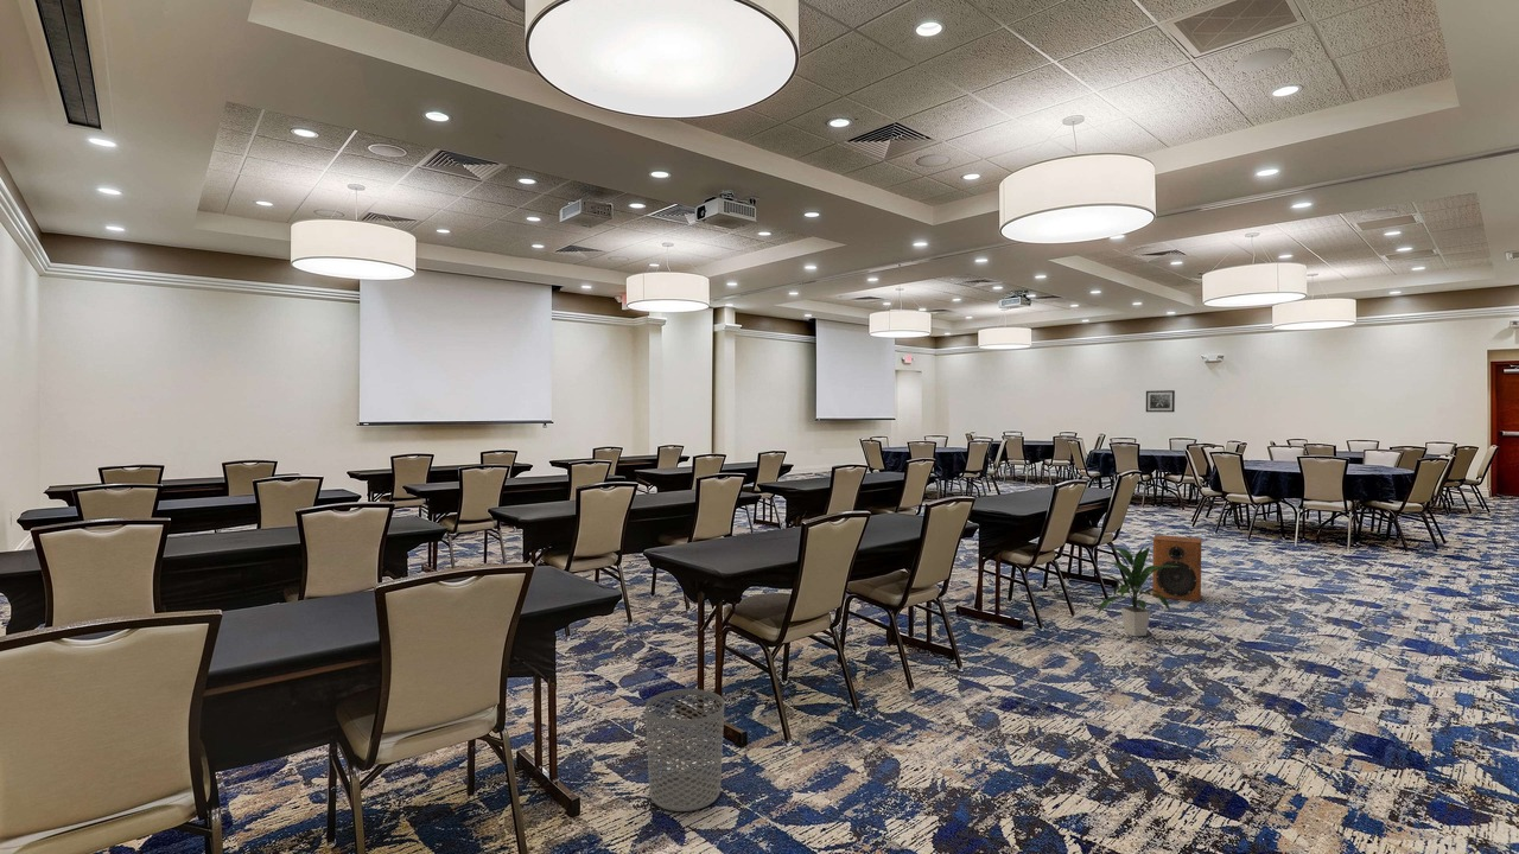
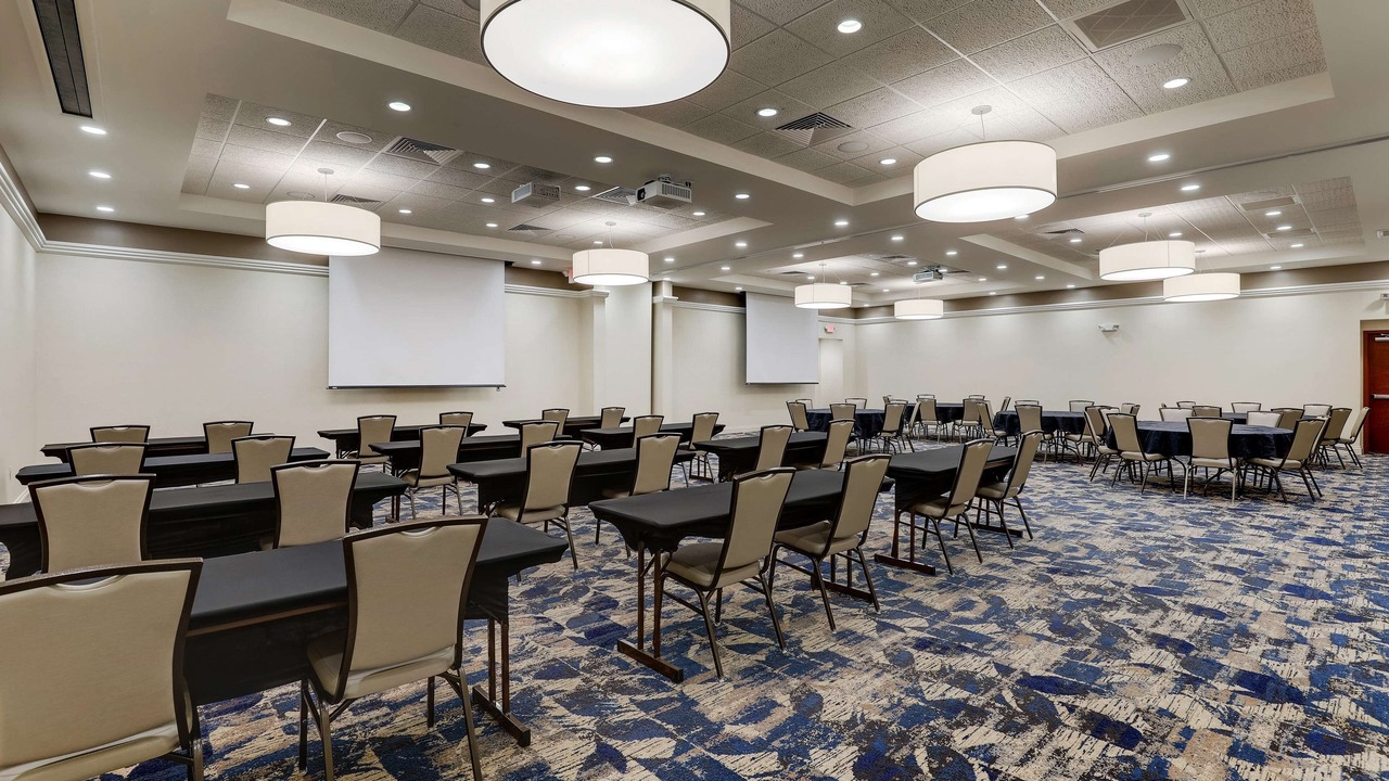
- wall art [1145,389,1176,413]
- speaker [1151,534,1203,603]
- indoor plant [1097,544,1177,637]
- waste bin [644,688,725,812]
